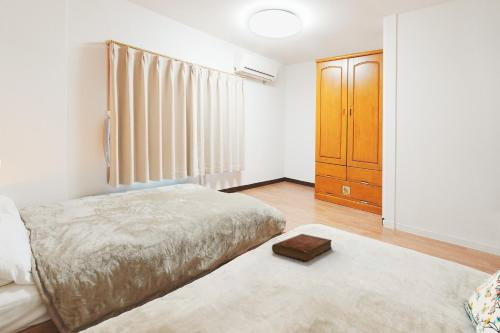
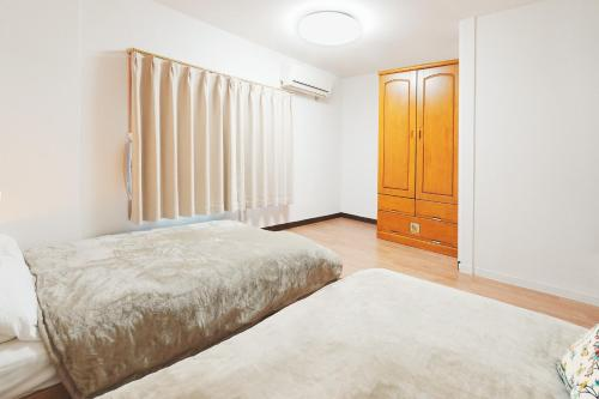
- bible [271,233,333,263]
